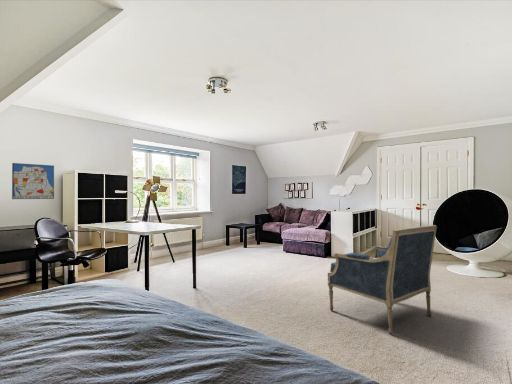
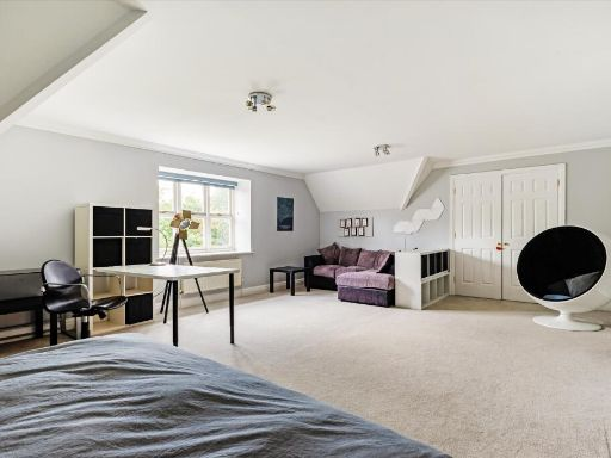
- armchair [327,224,438,335]
- wall art [11,162,55,200]
